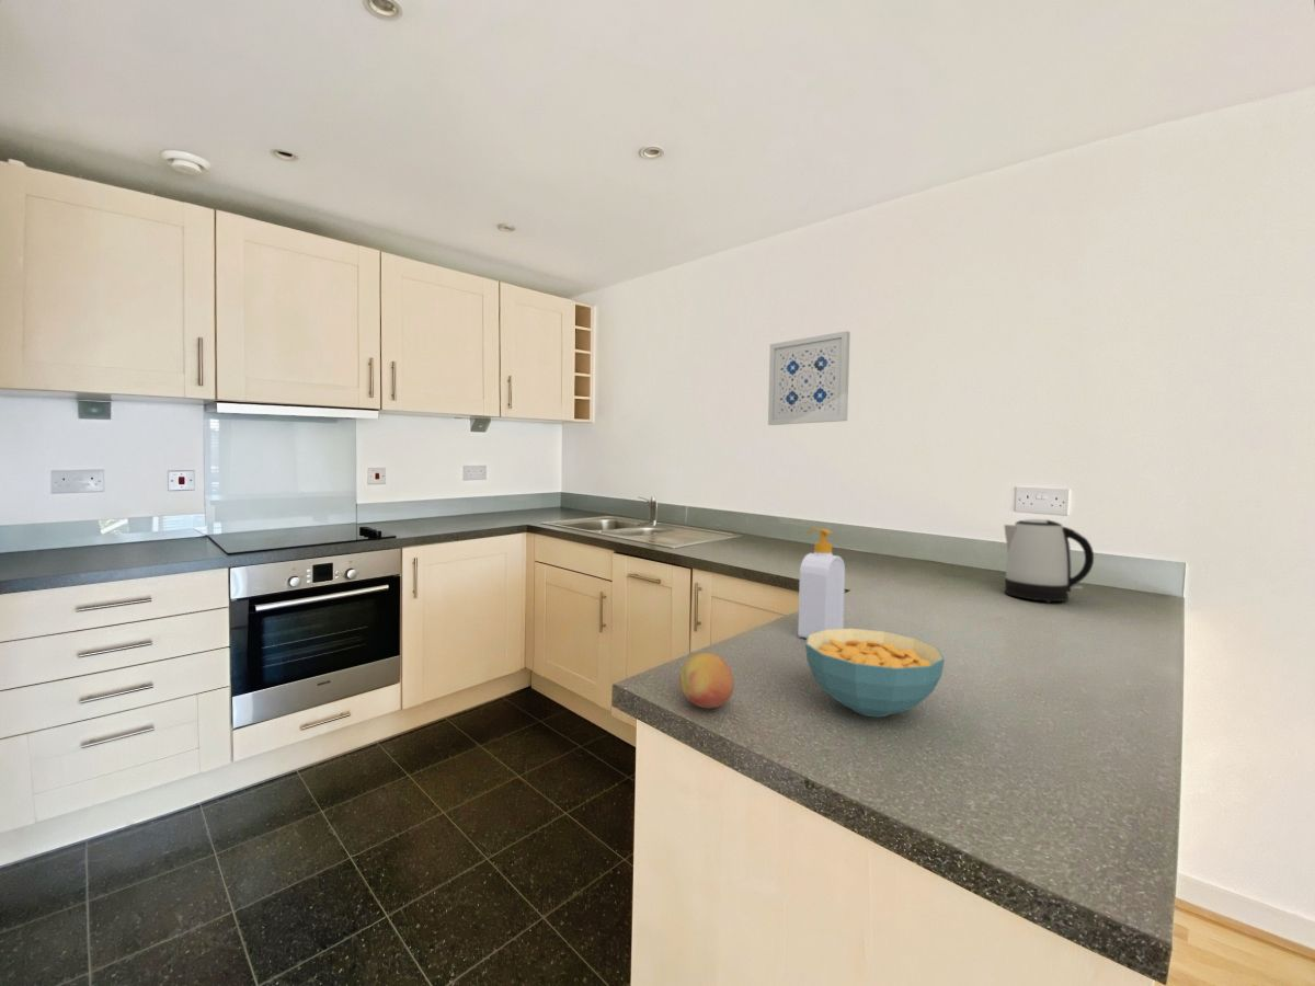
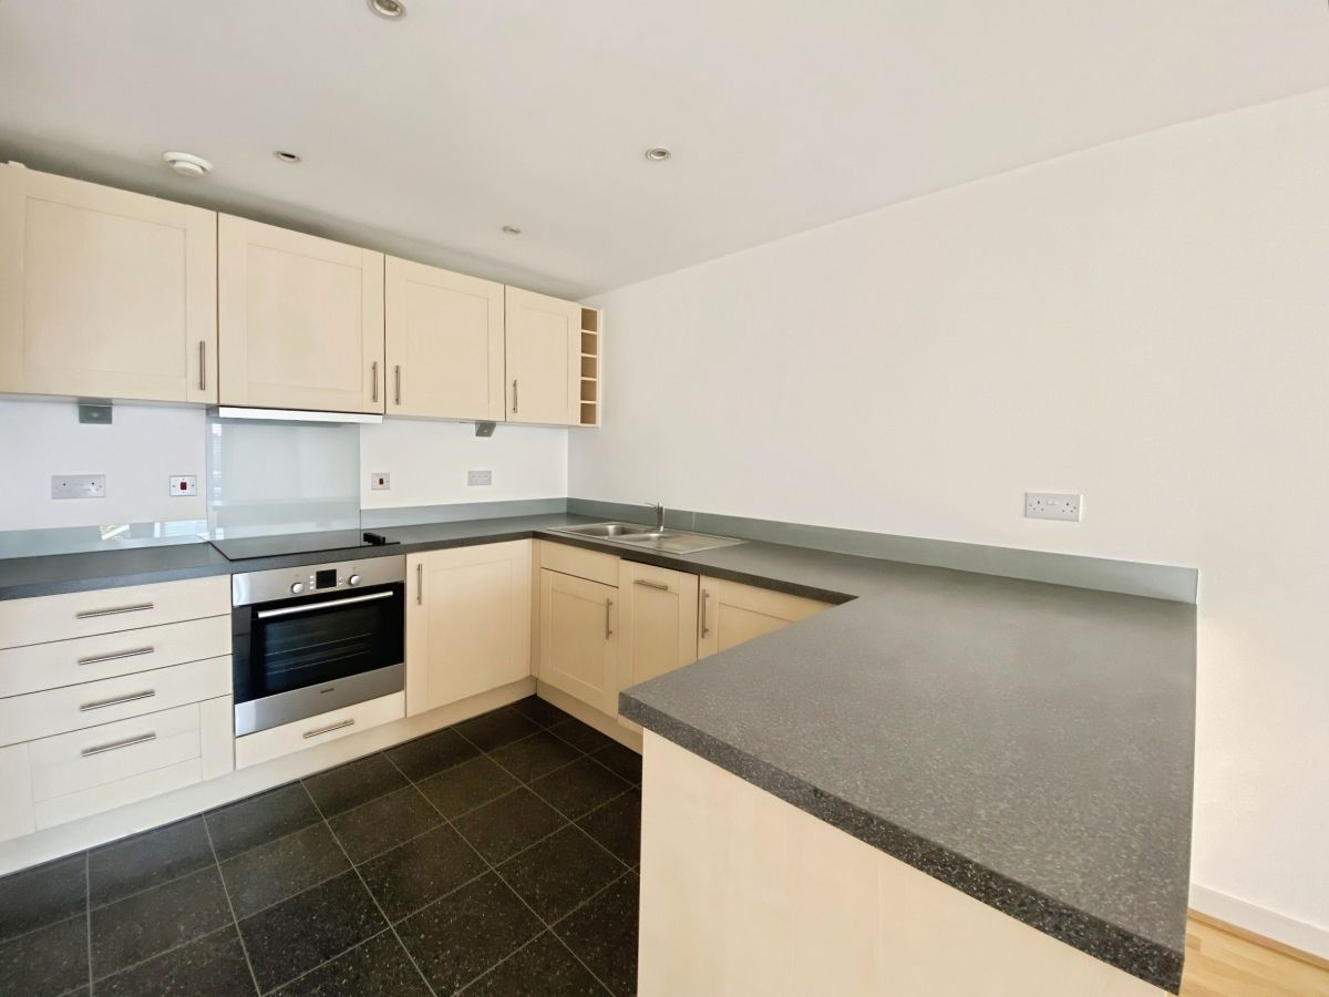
- fruit [678,652,735,710]
- soap bottle [797,528,846,639]
- wall art [767,330,851,426]
- kettle [1003,518,1095,603]
- cereal bowl [804,628,946,719]
